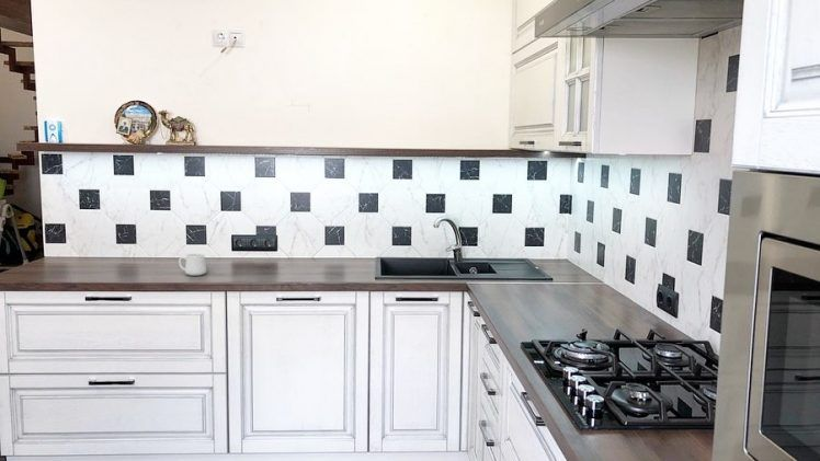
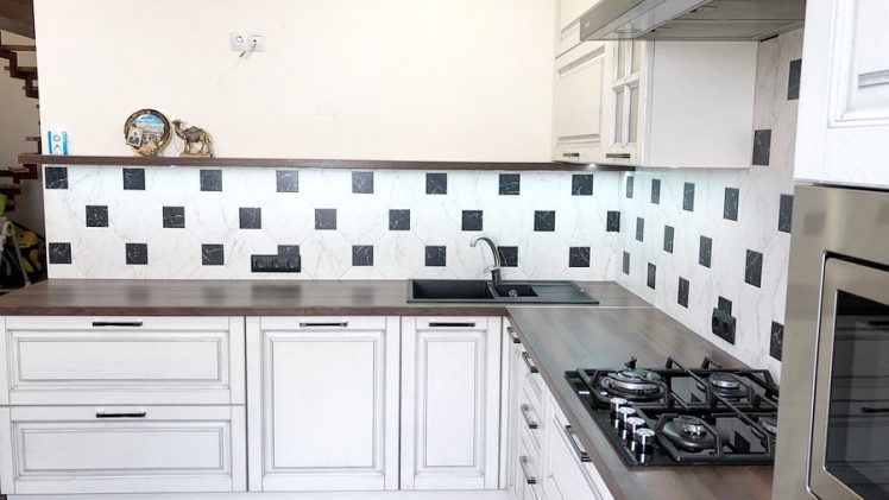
- mug [178,253,207,277]
